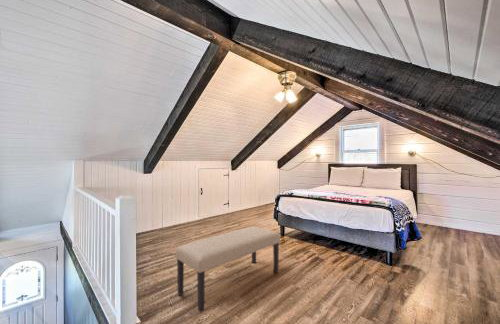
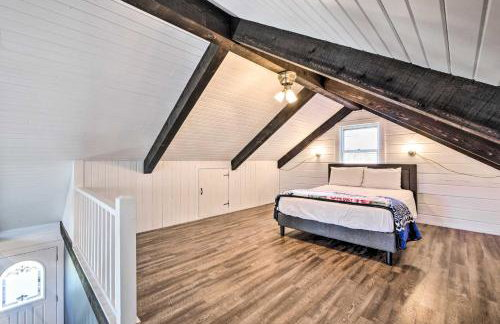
- bench [175,225,281,313]
